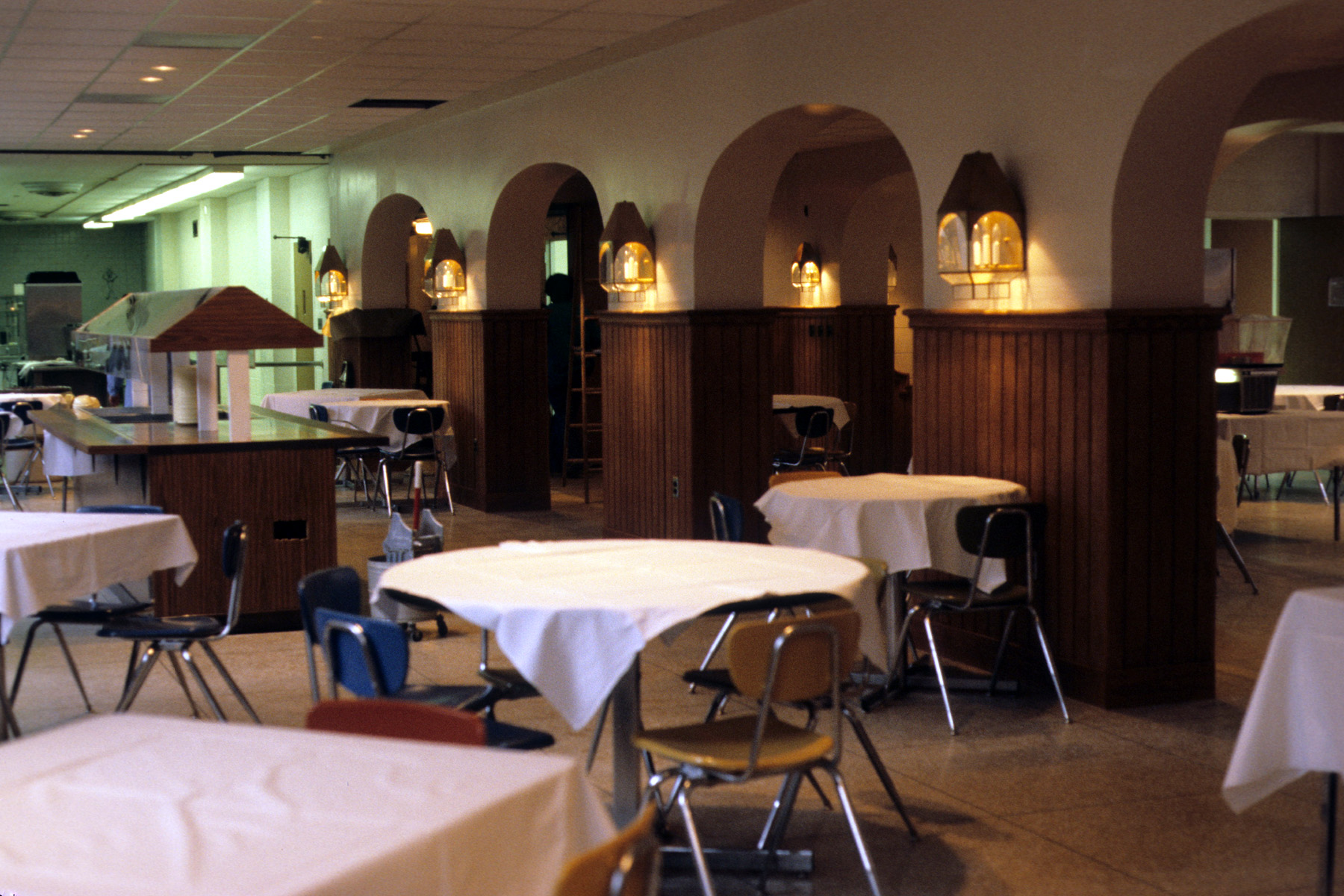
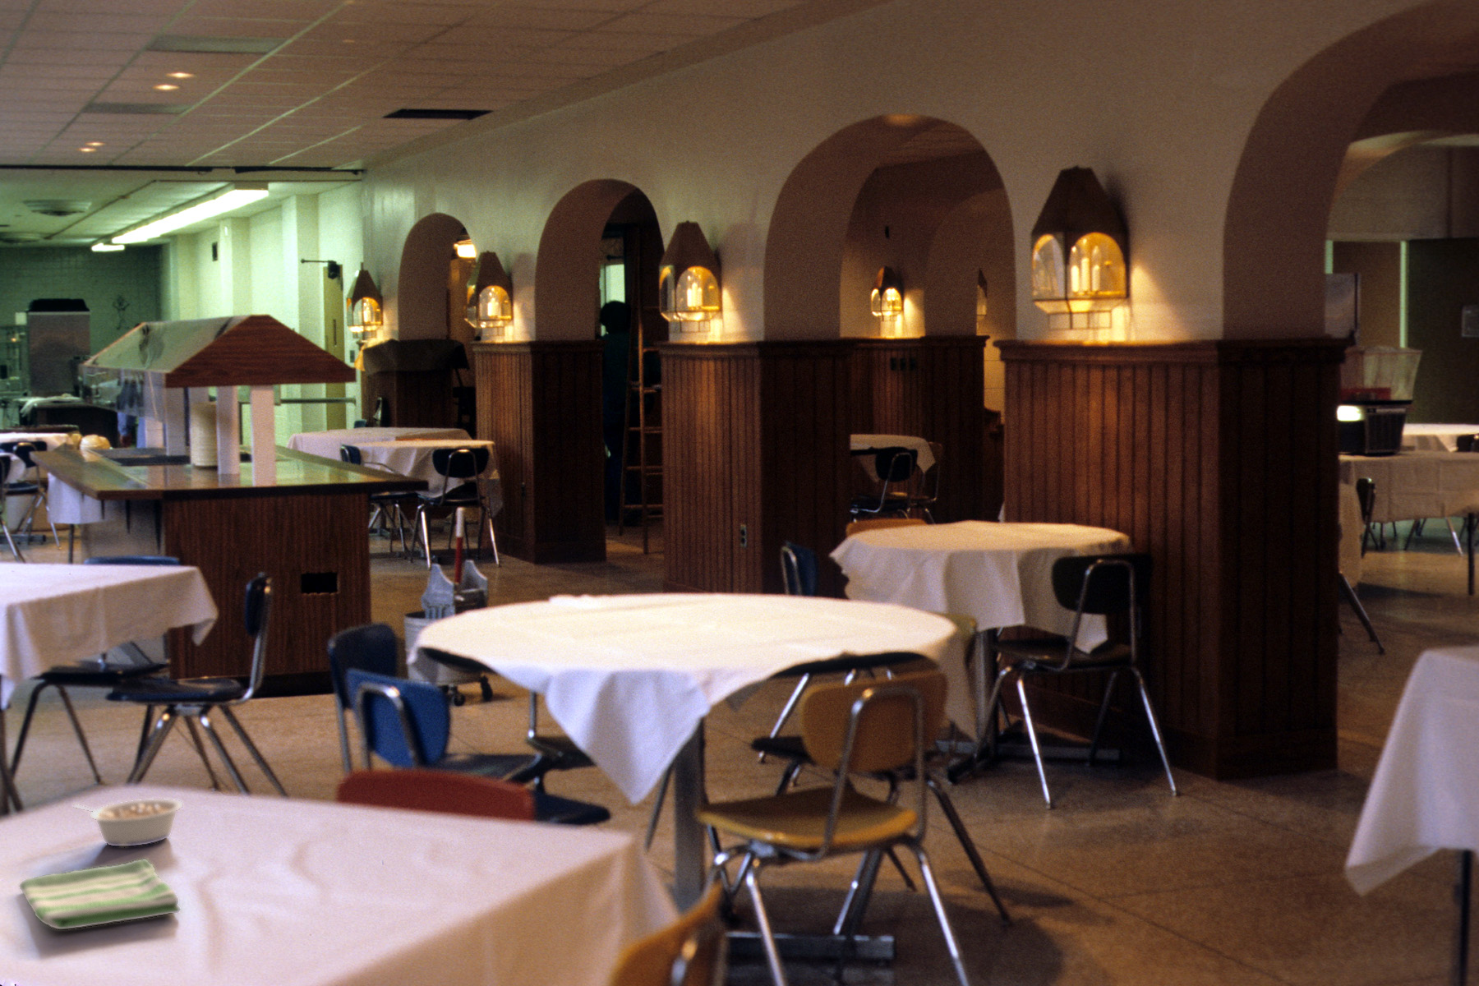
+ dish towel [19,858,180,930]
+ legume [73,798,184,847]
